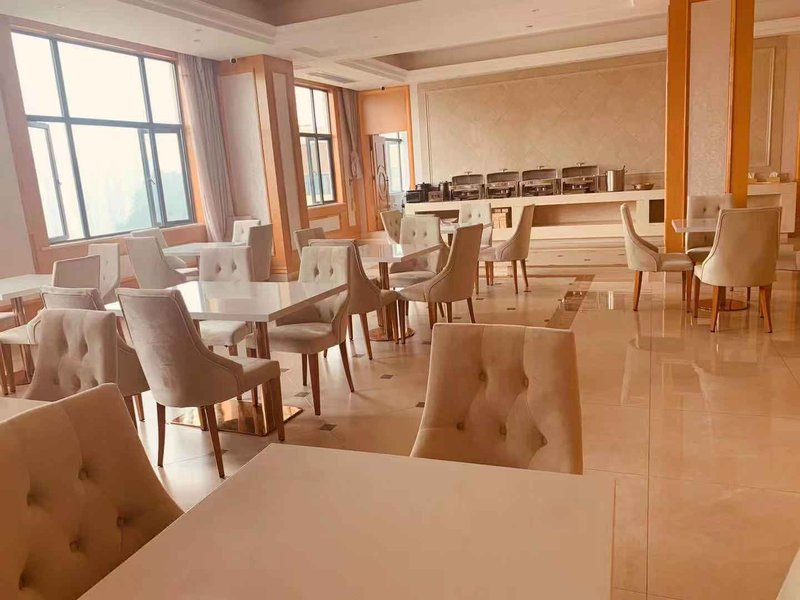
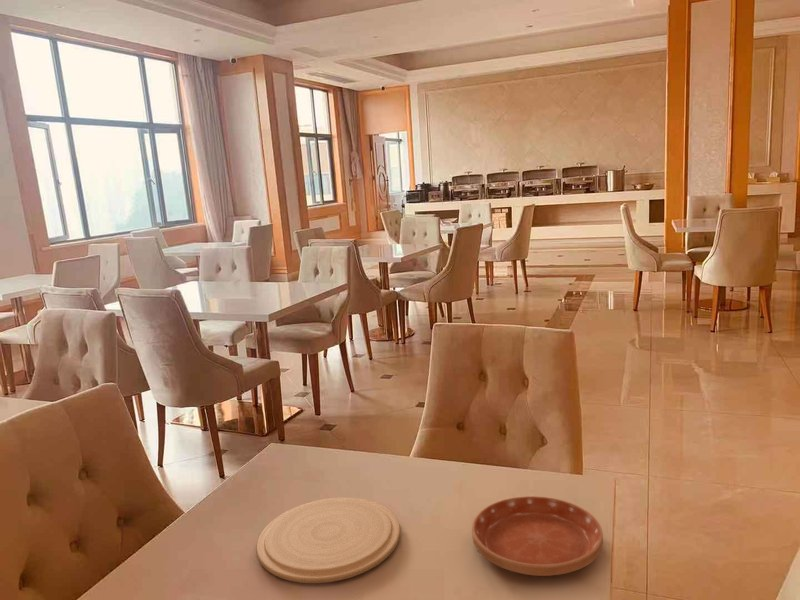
+ plate [256,497,401,584]
+ saucer [471,495,604,577]
